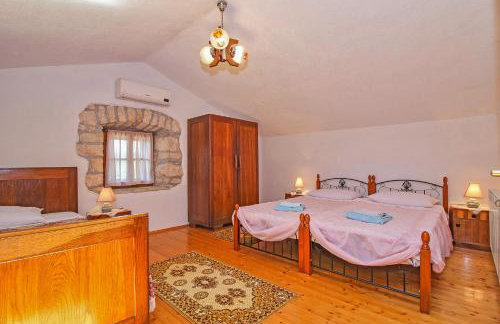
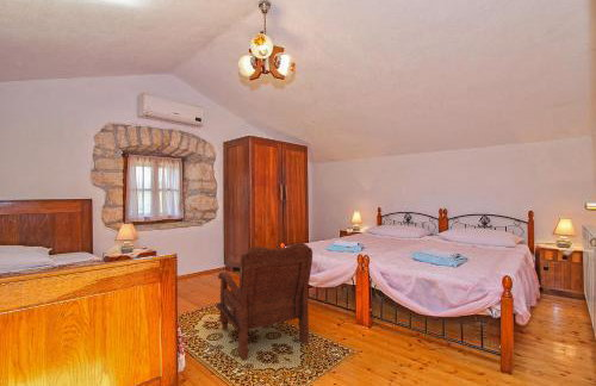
+ armchair [215,242,313,361]
